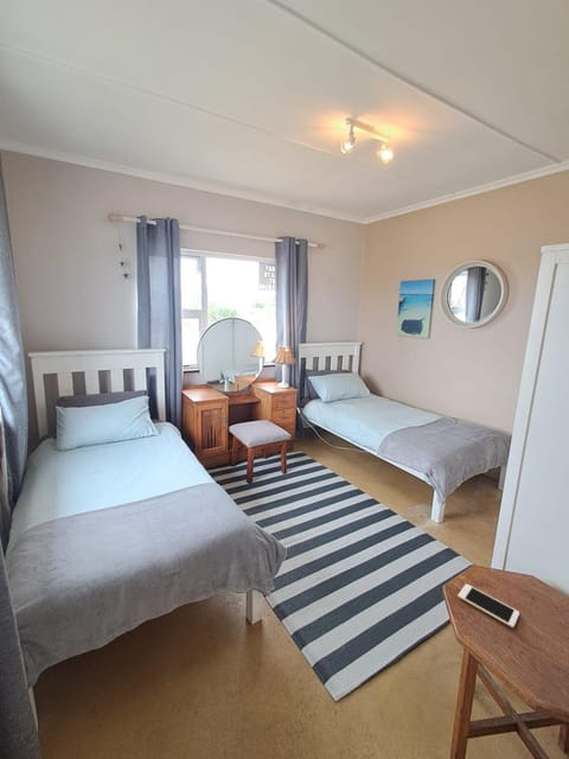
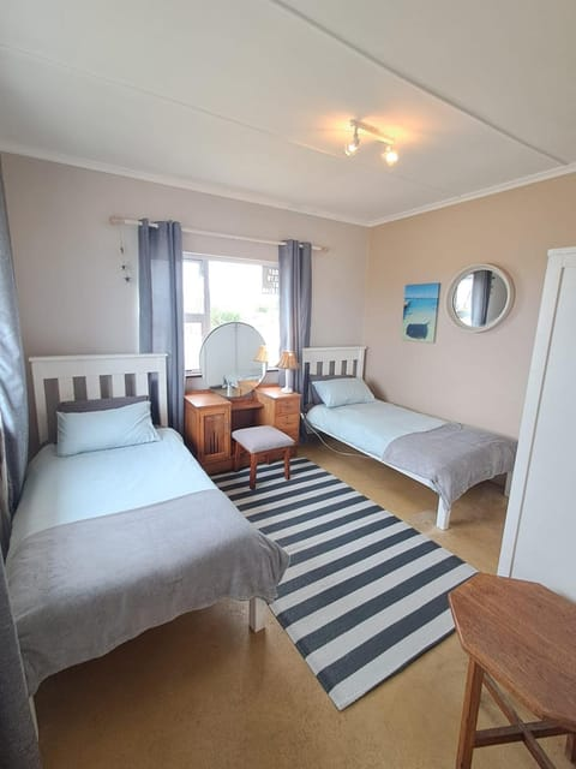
- cell phone [456,582,520,629]
